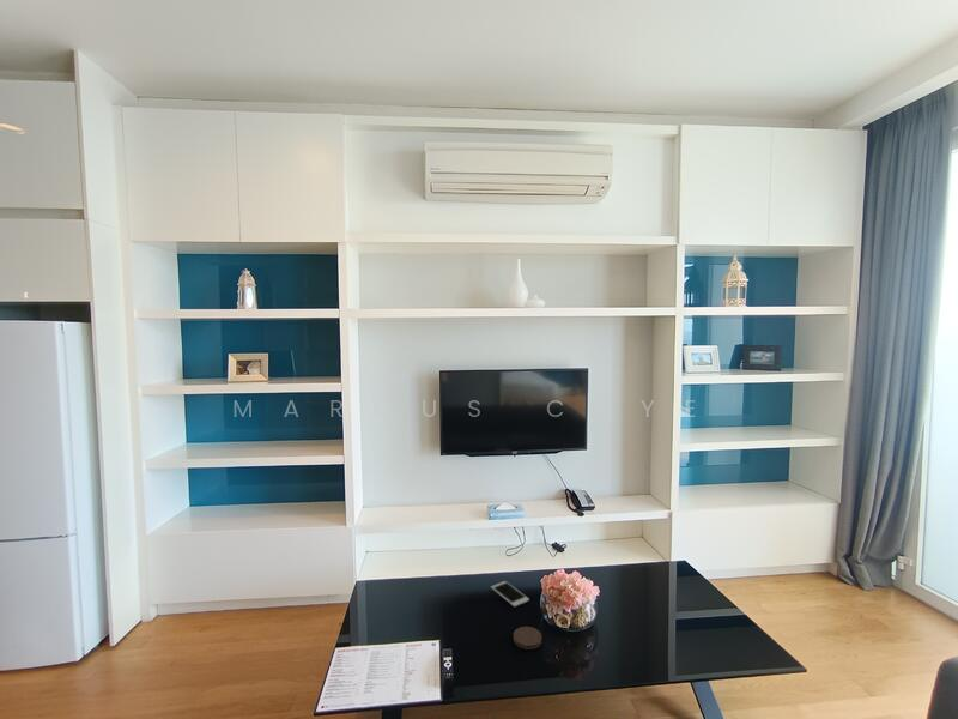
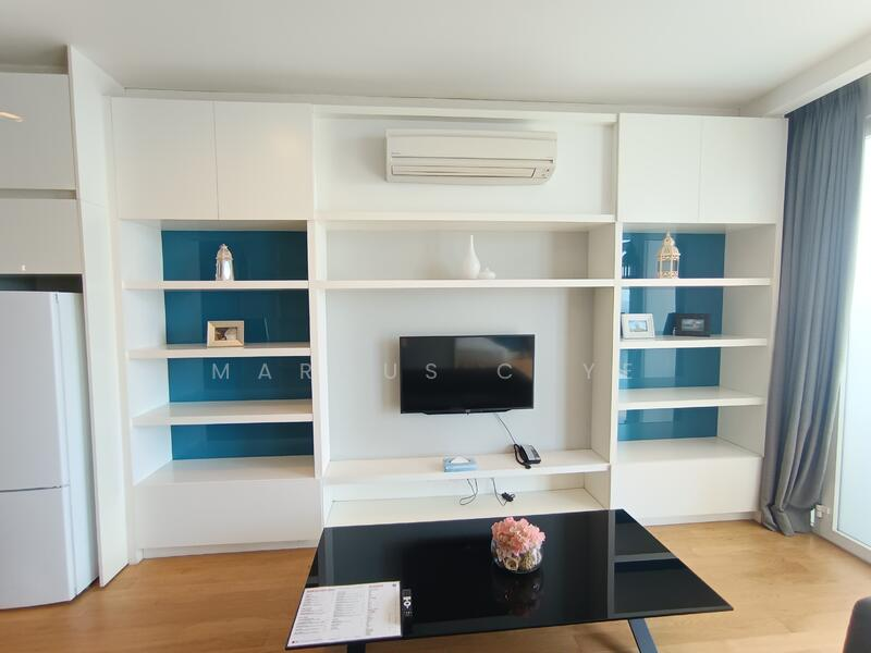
- coaster [513,626,542,651]
- cell phone [490,580,530,608]
